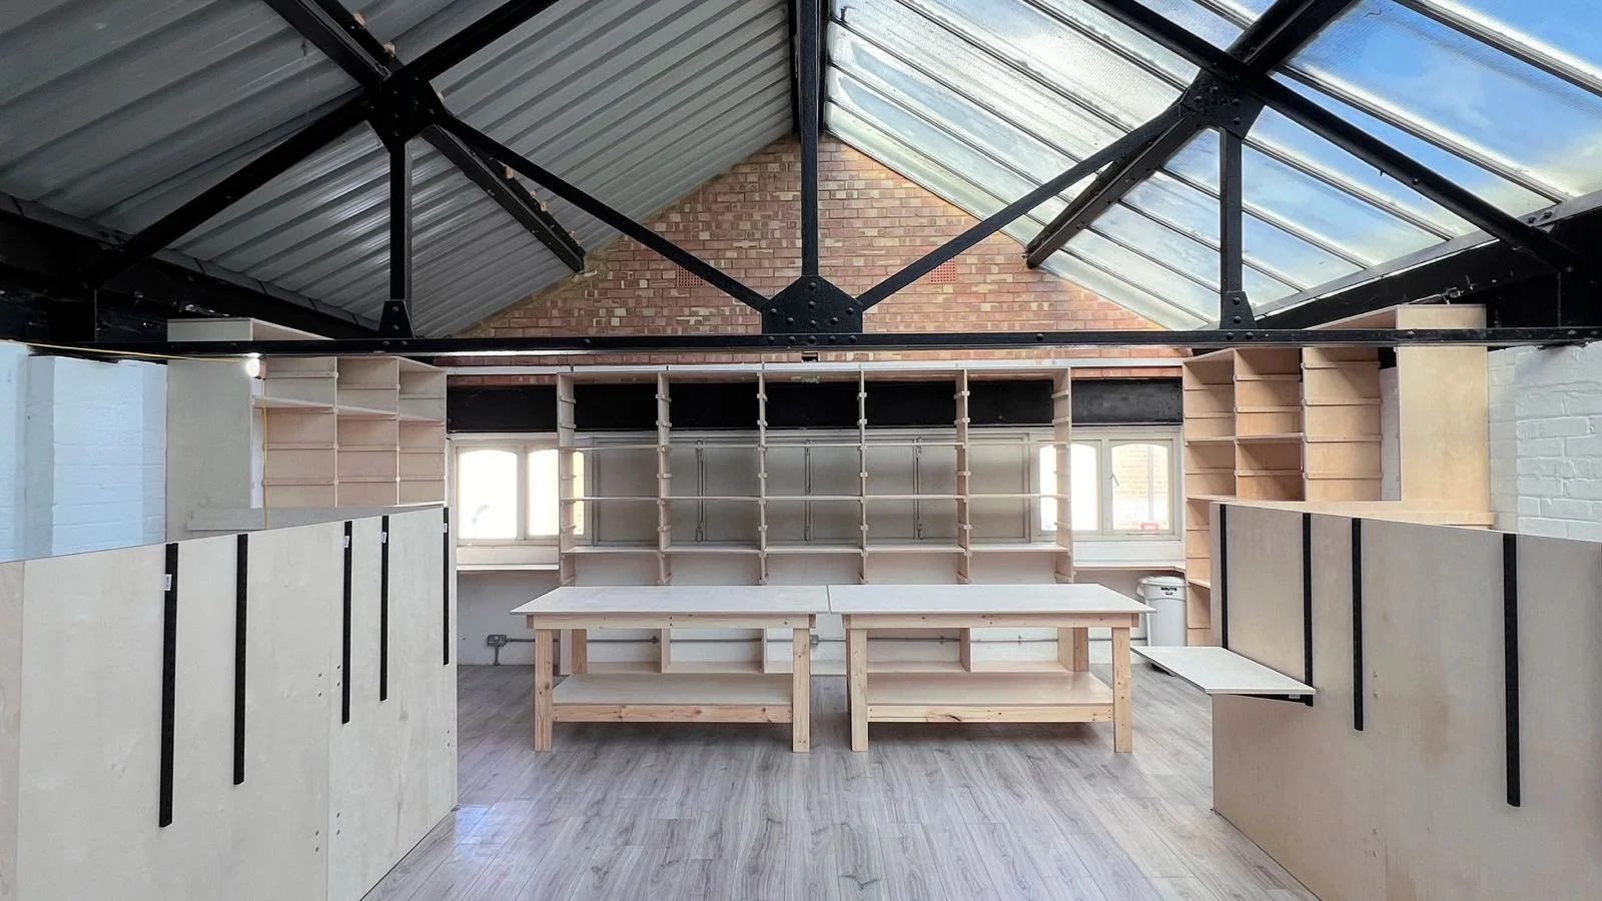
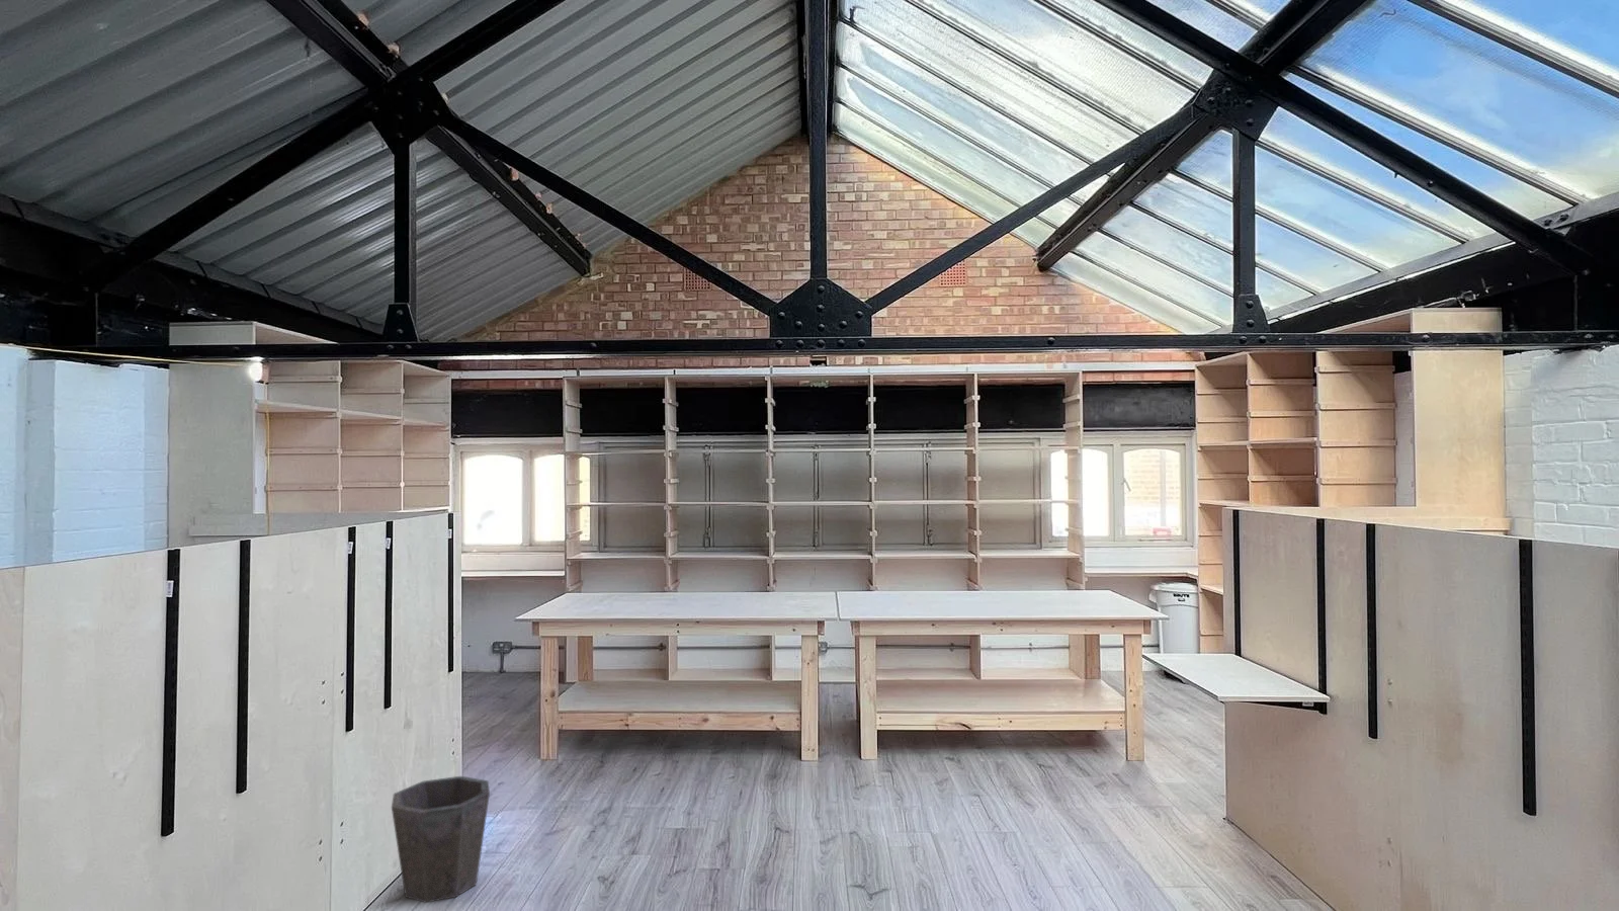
+ waste bin [390,775,490,904]
